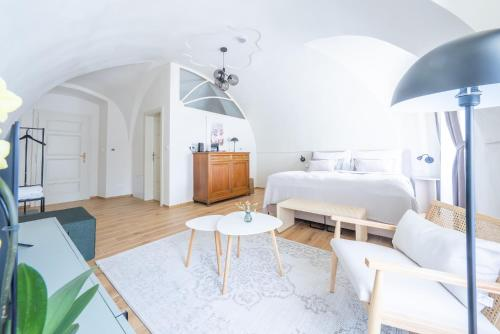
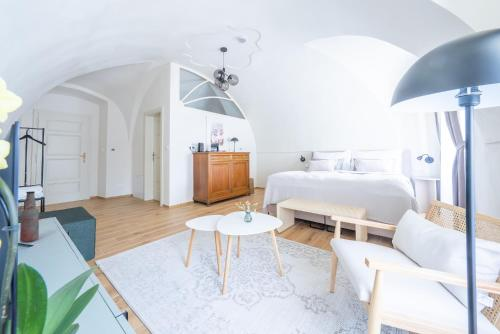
+ bottle [19,190,40,243]
